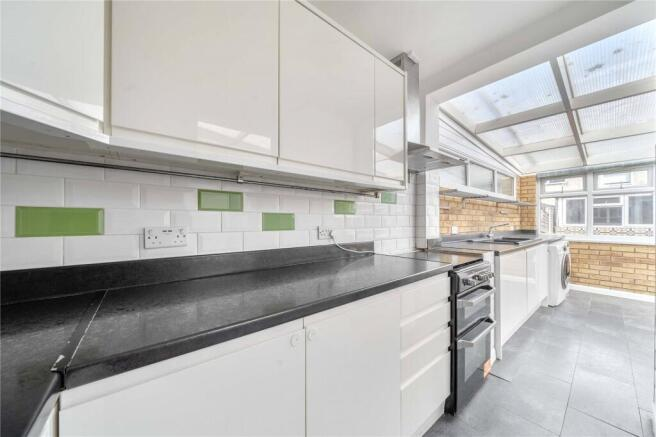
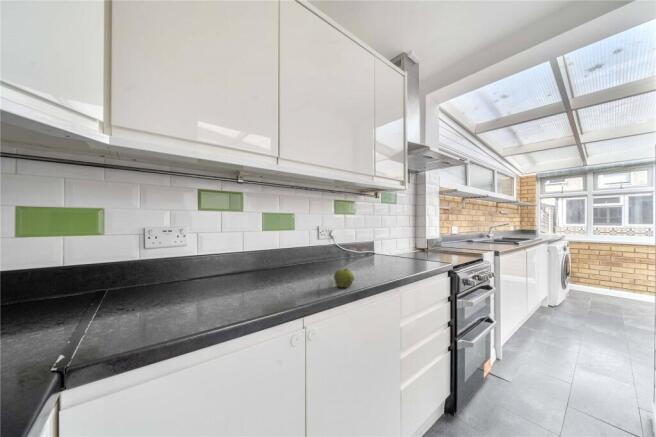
+ apple [333,267,356,289]
